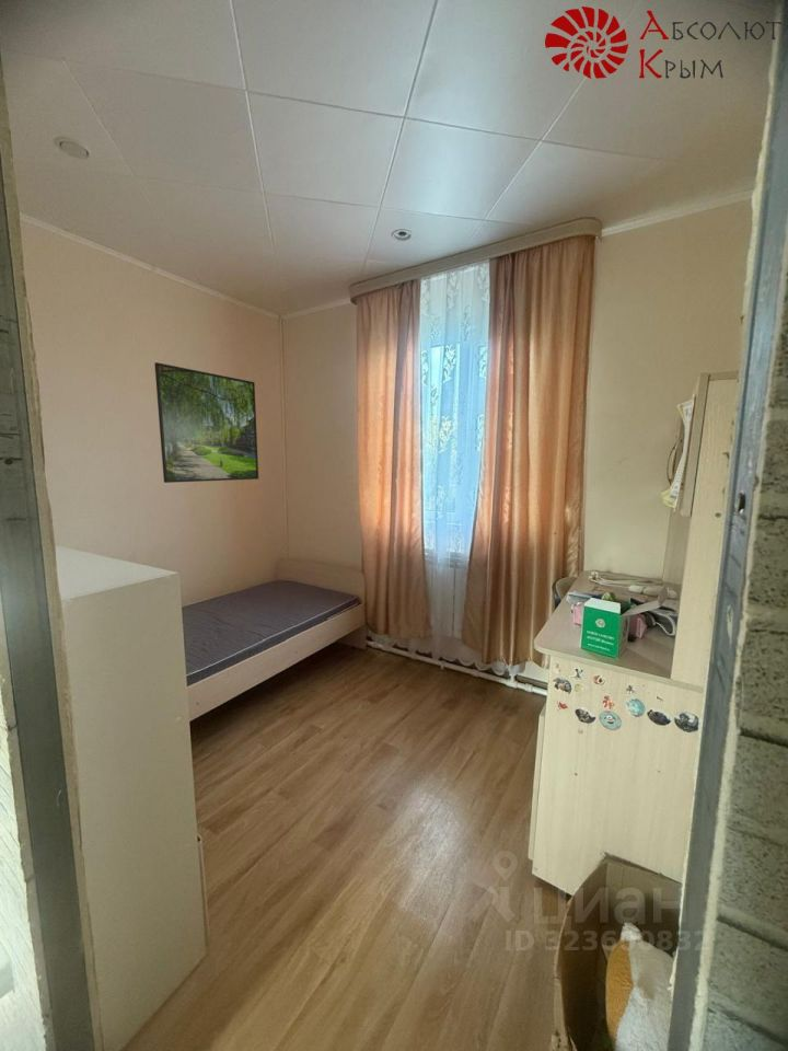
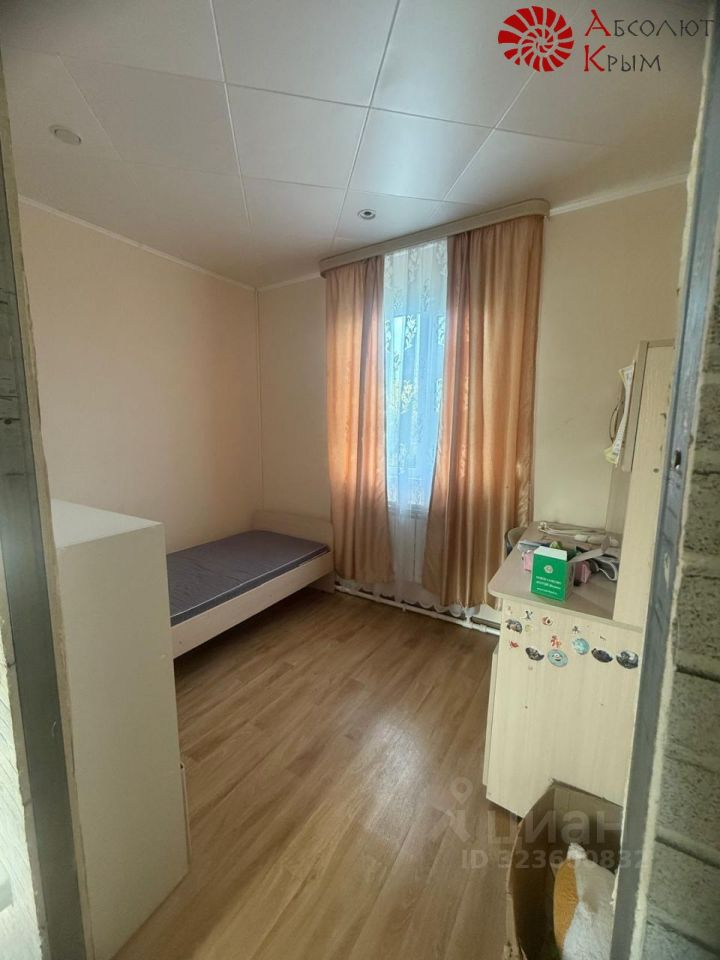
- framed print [153,361,259,484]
